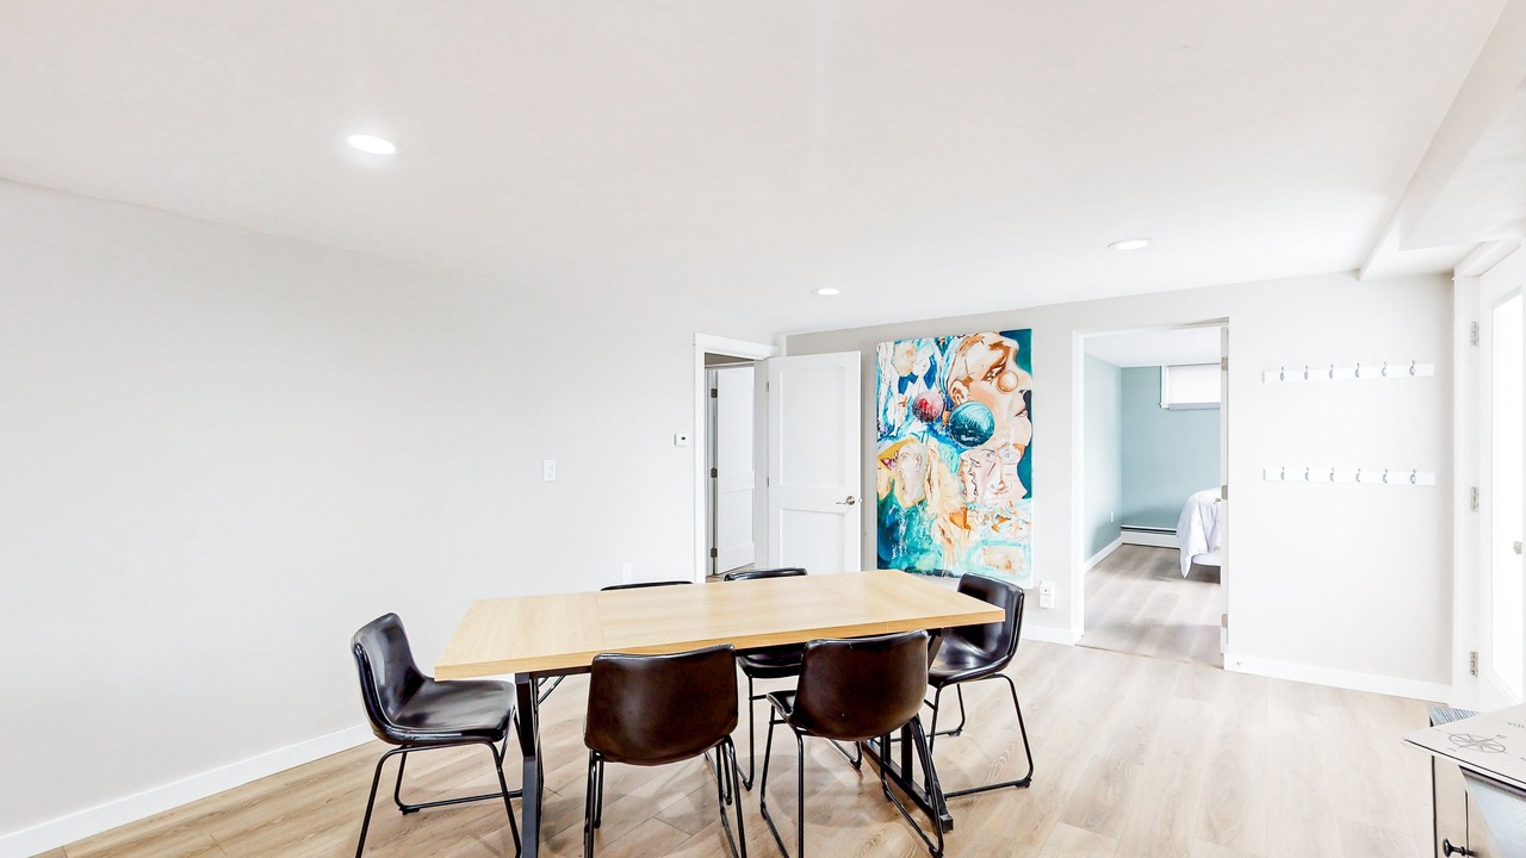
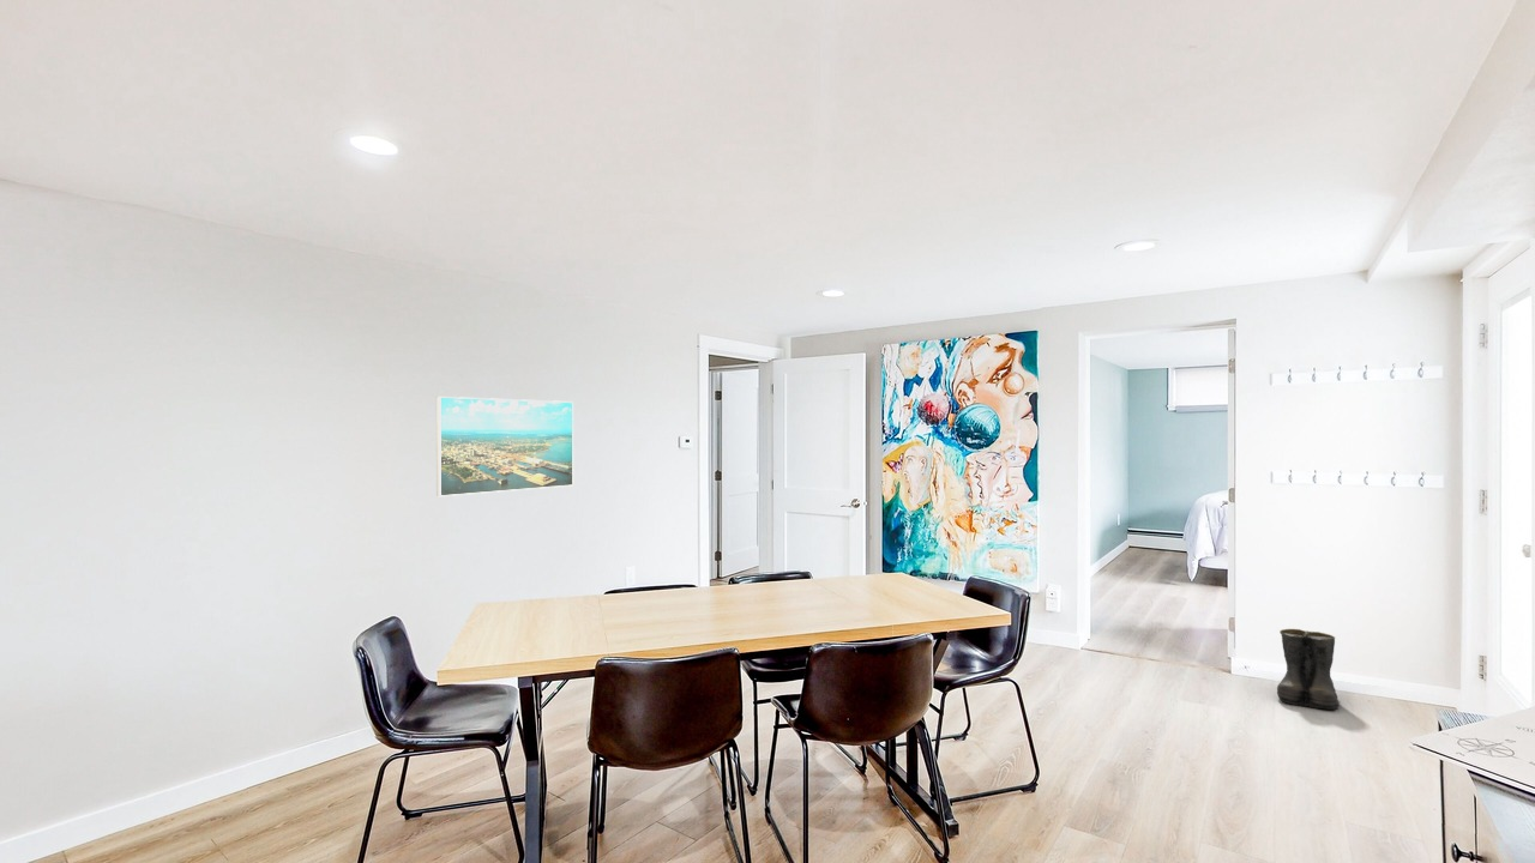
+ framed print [435,396,574,497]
+ boots [1276,628,1340,711]
